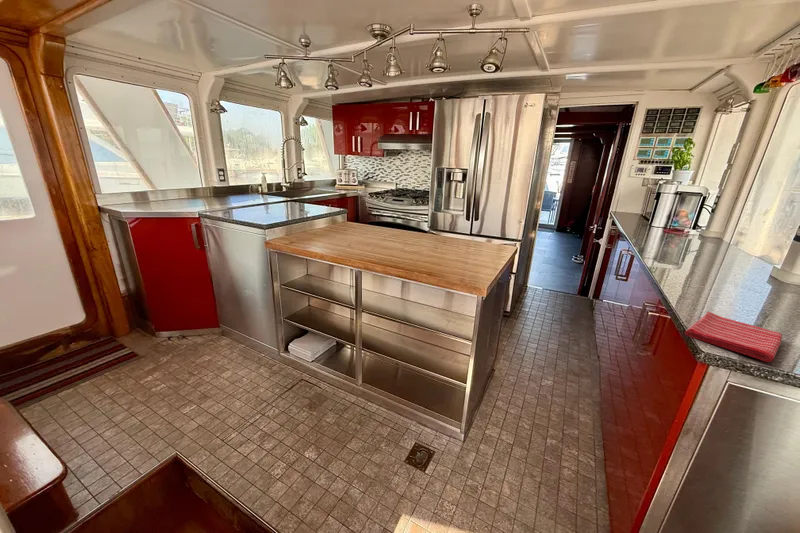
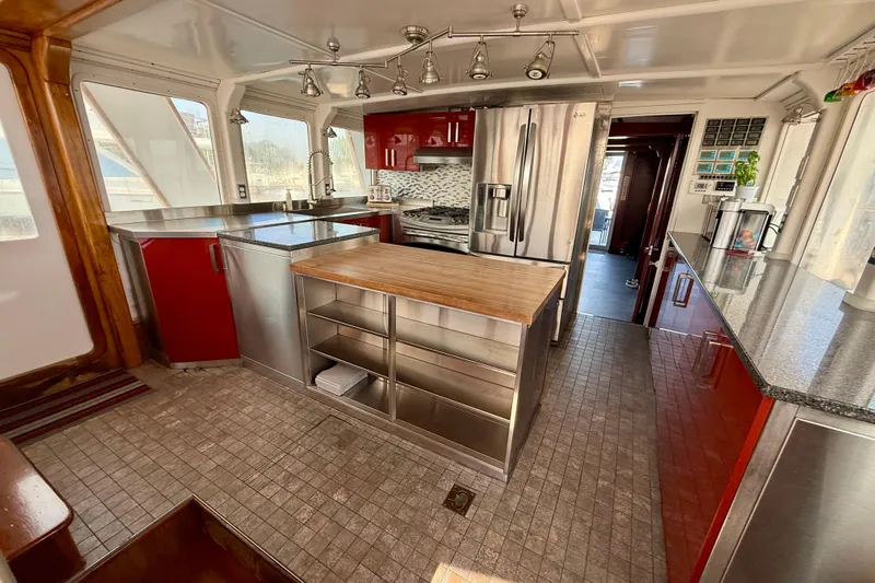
- dish towel [684,311,783,363]
